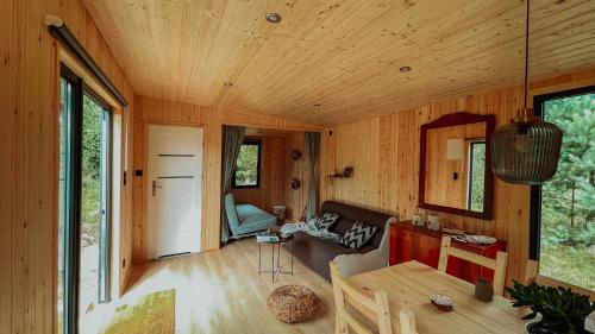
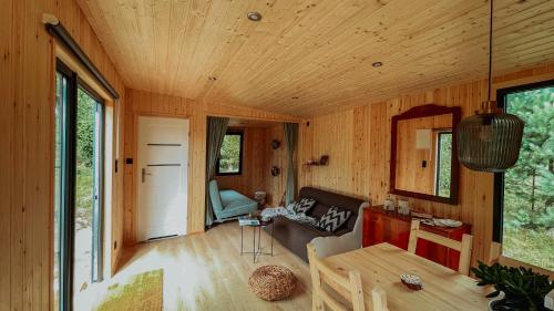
- cup [474,277,495,302]
